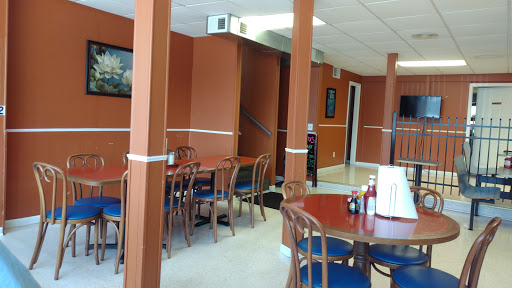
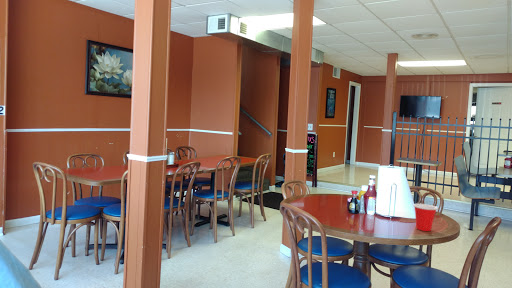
+ cup [413,203,439,232]
